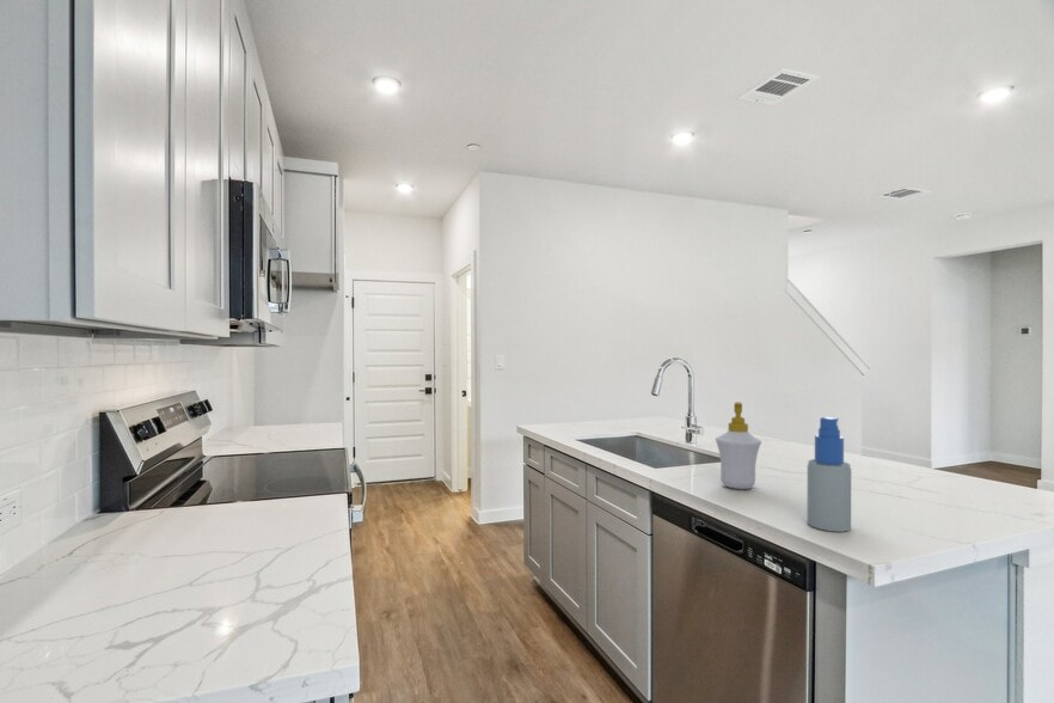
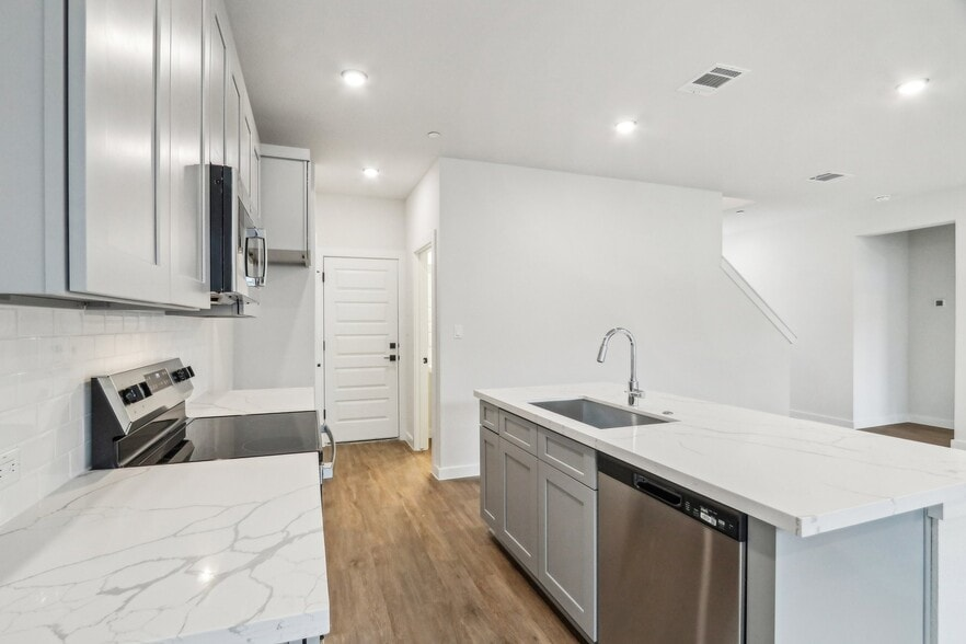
- soap bottle [715,401,762,490]
- spray bottle [805,416,852,533]
